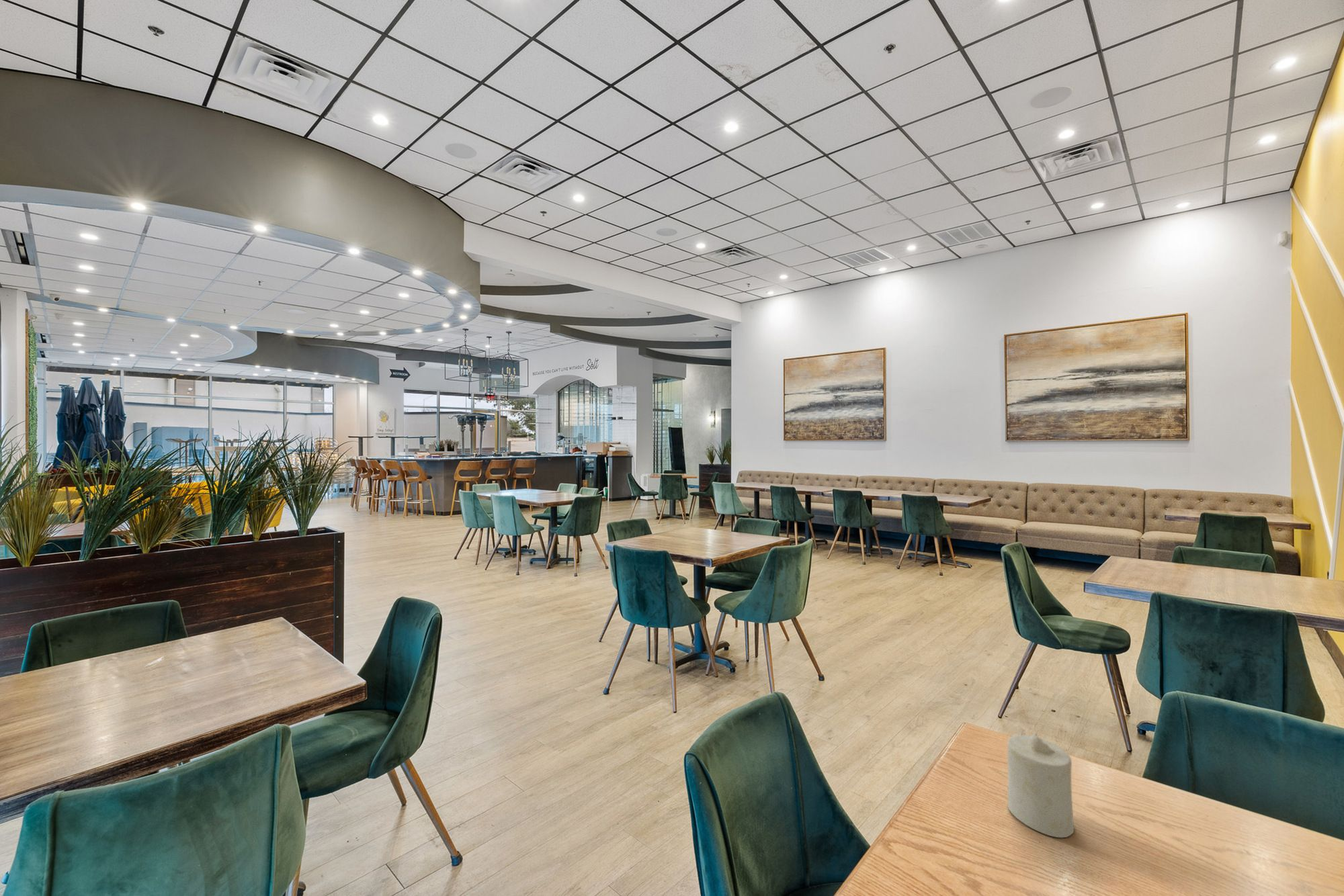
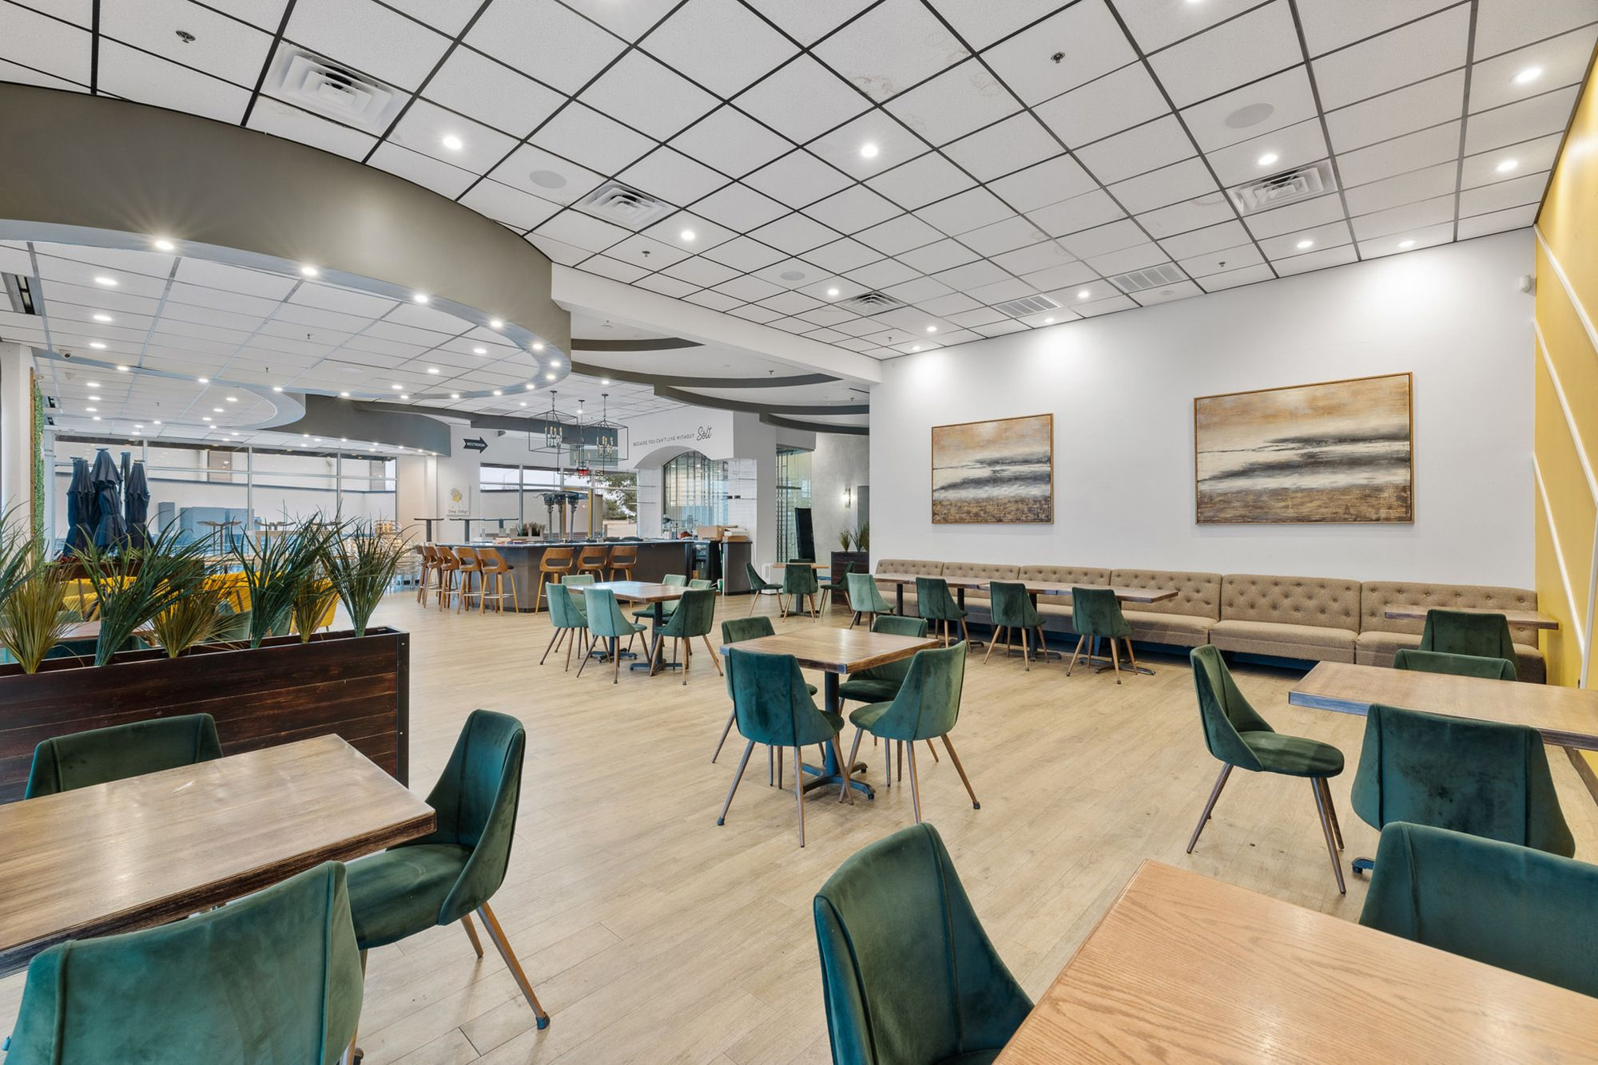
- candle [1007,732,1075,838]
